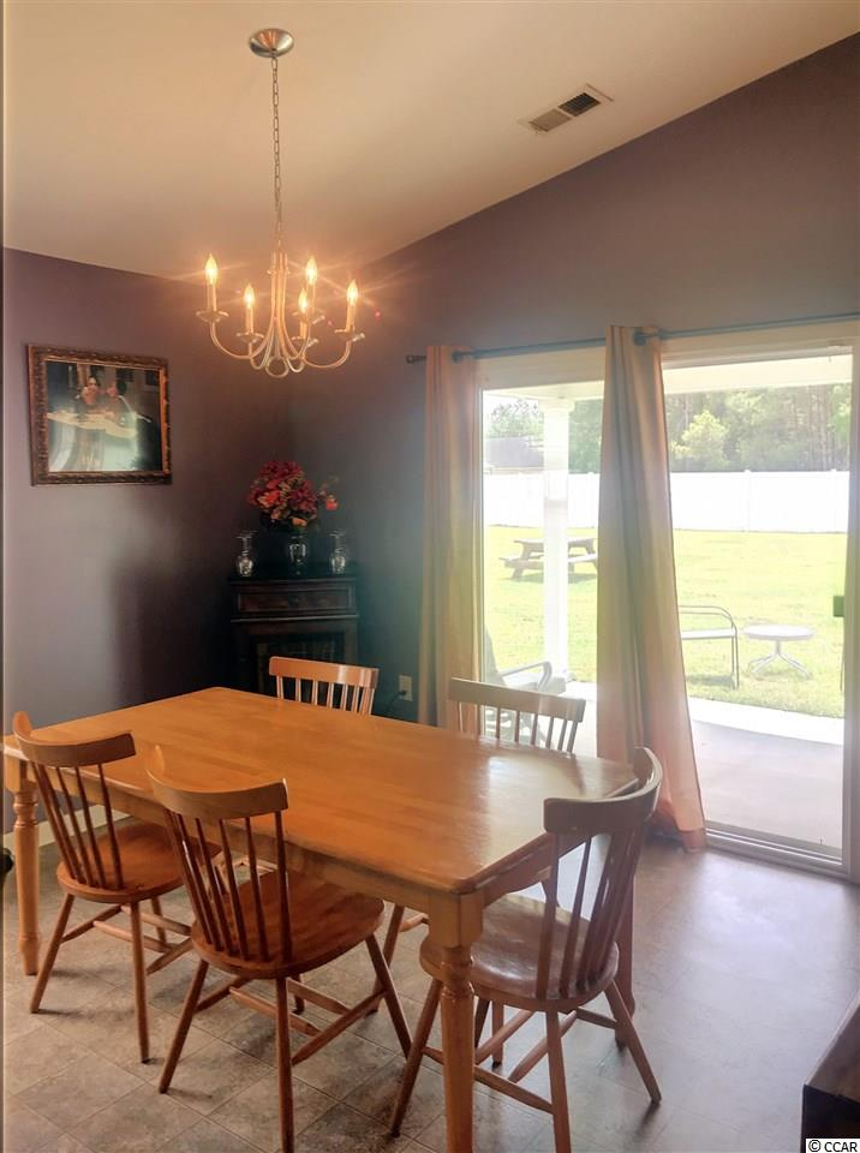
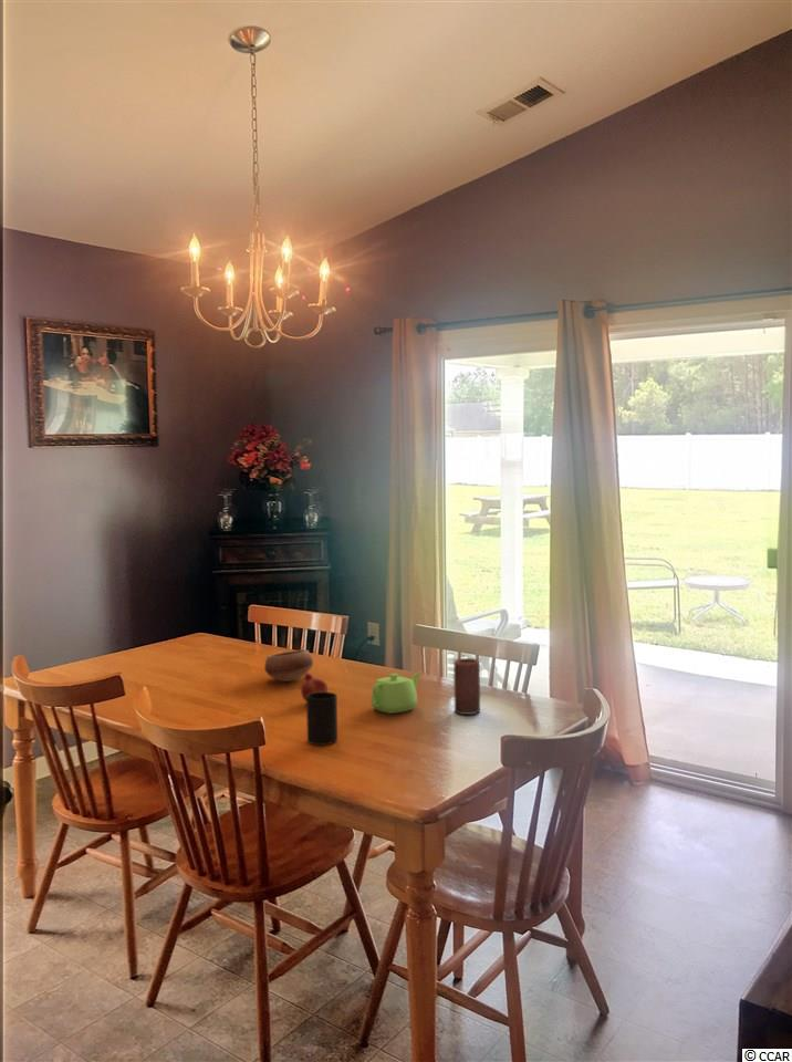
+ bowl [263,649,314,683]
+ fruit [300,673,329,702]
+ candle [452,657,481,716]
+ cup [305,691,338,746]
+ teapot [371,670,423,715]
